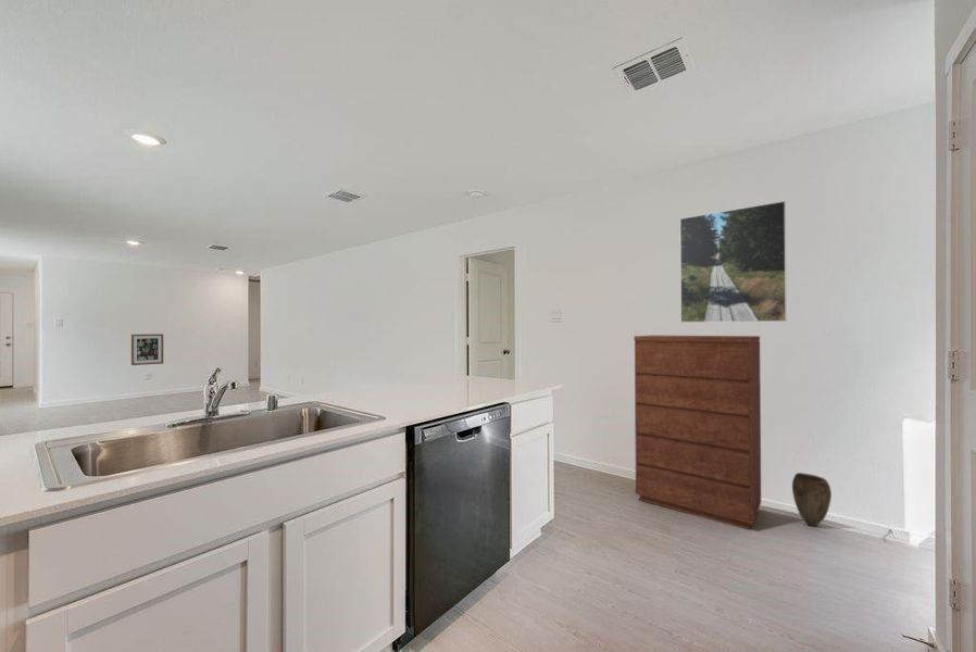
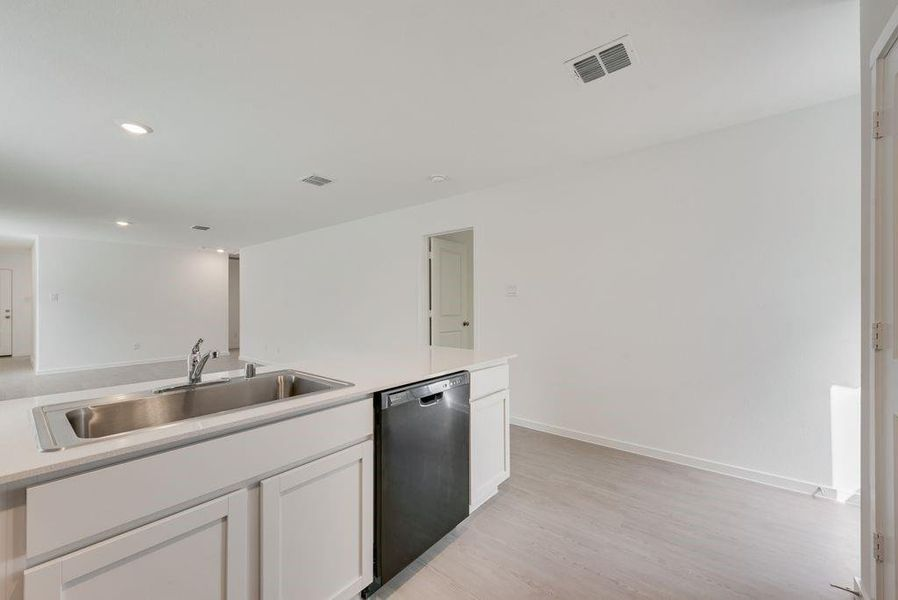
- wall art [130,333,164,366]
- dresser [633,335,762,530]
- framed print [679,200,788,324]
- vase [791,472,833,527]
